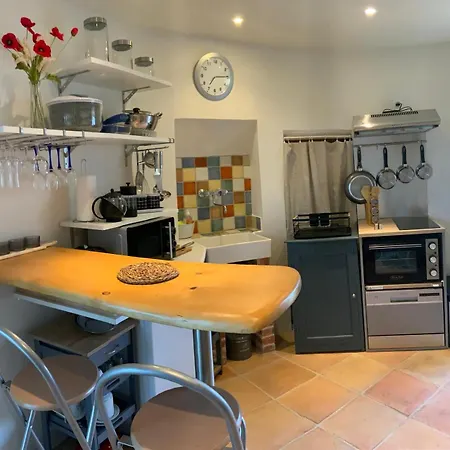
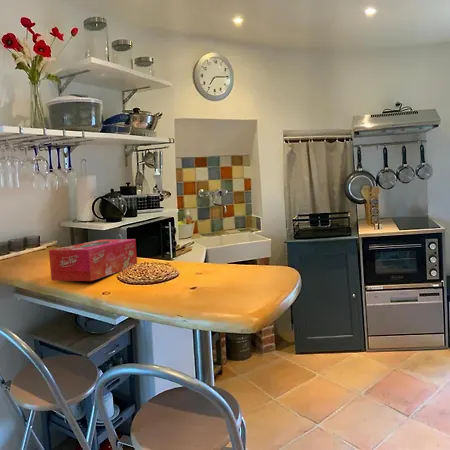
+ tissue box [48,238,138,282]
